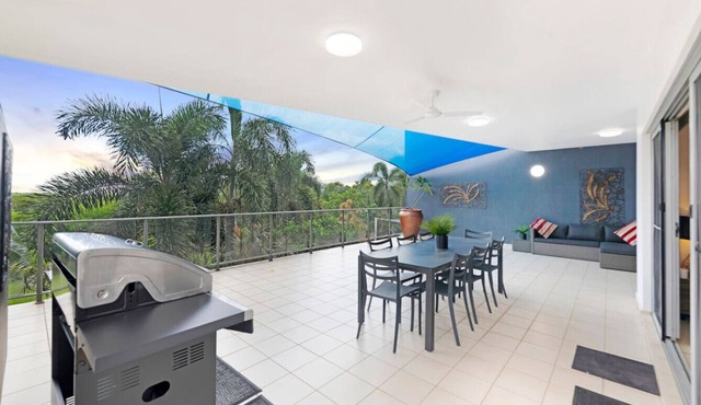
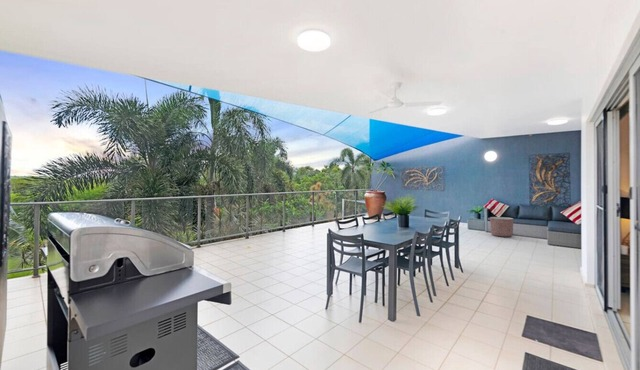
+ planter [489,216,514,238]
